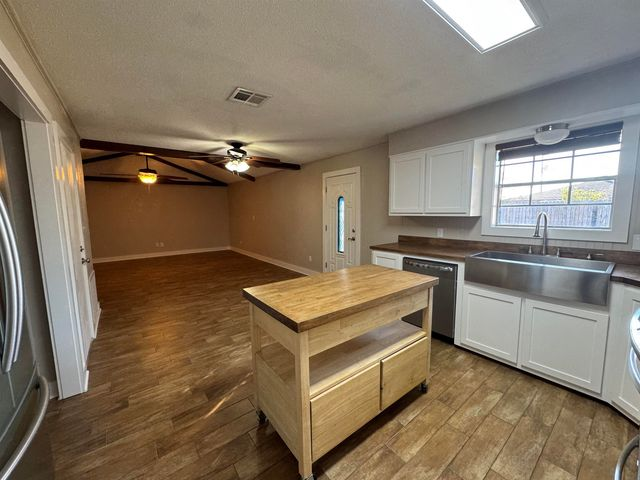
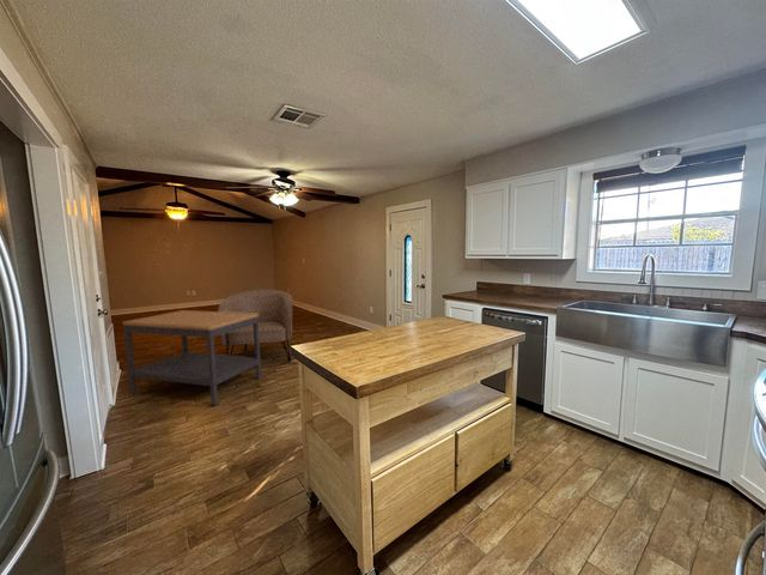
+ armchair [217,289,293,363]
+ side table [122,309,262,407]
